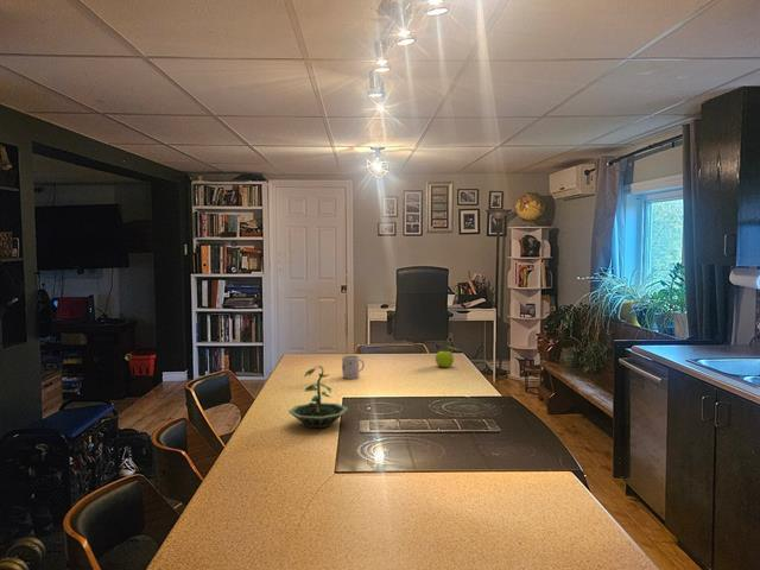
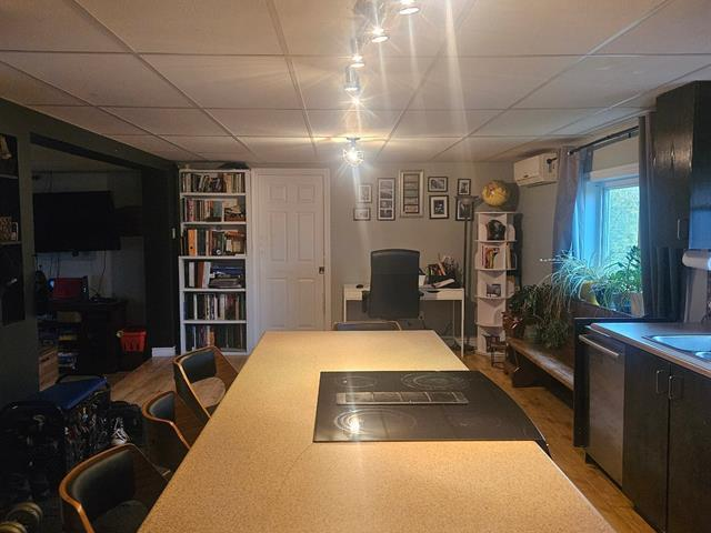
- terrarium [287,365,349,429]
- fruit [435,346,461,368]
- mug [341,352,366,380]
